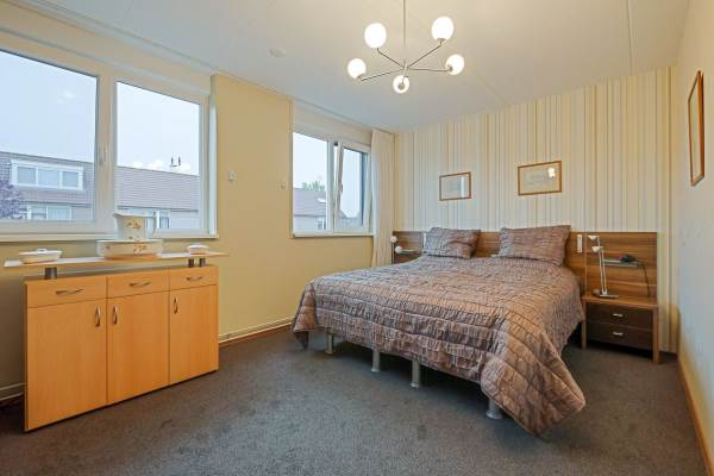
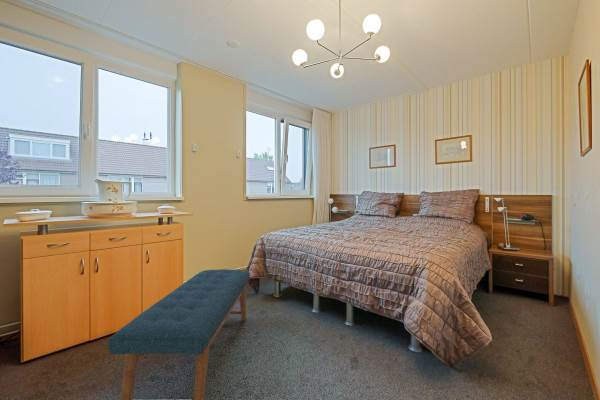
+ bench [107,268,251,400]
